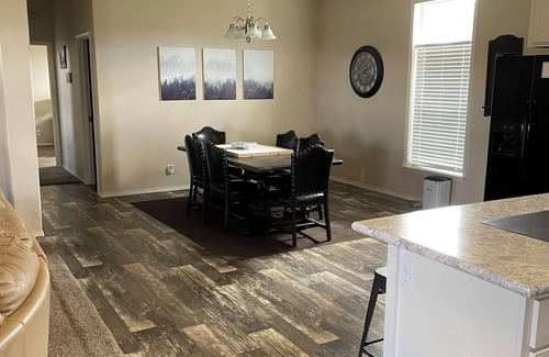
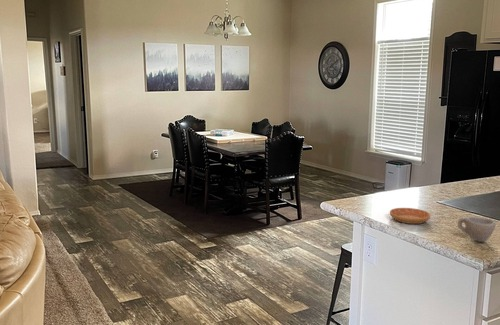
+ cup [457,216,497,243]
+ saucer [389,207,432,225]
